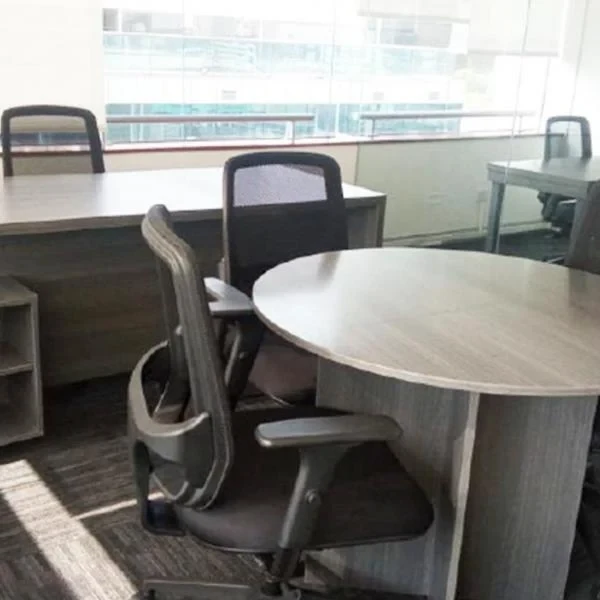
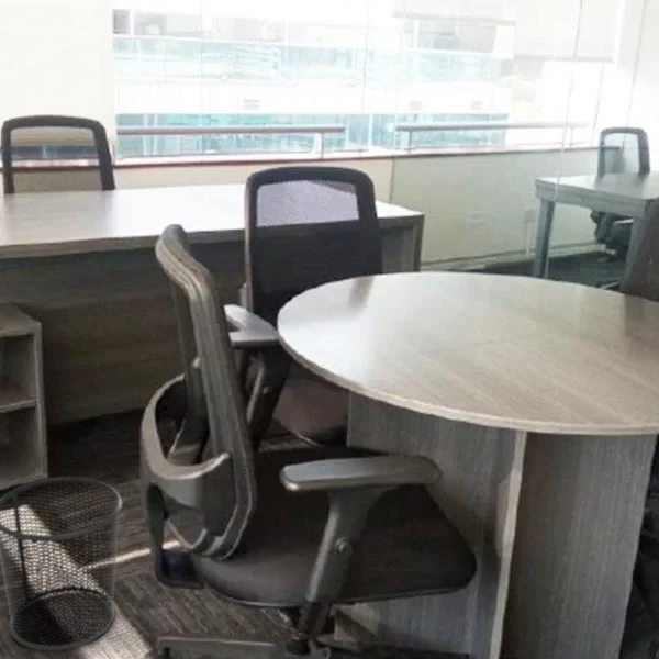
+ waste bin [0,476,124,652]
